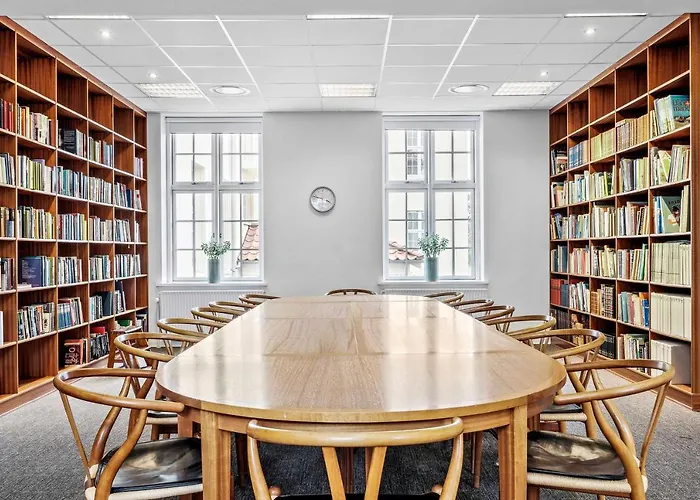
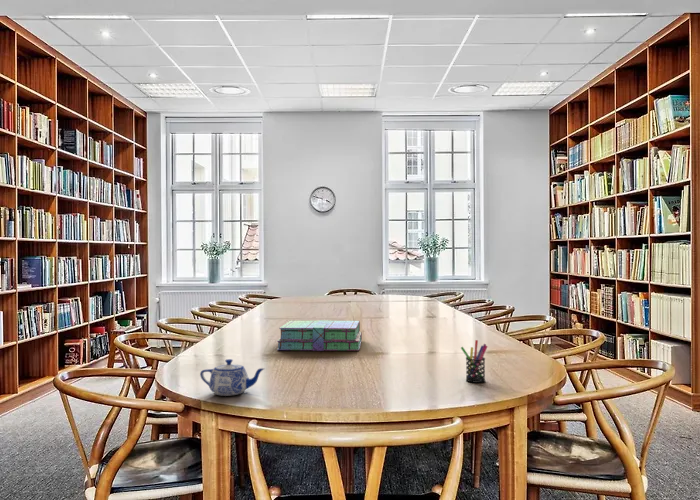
+ pen holder [460,339,489,384]
+ teapot [199,358,265,397]
+ stack of books [276,319,363,352]
